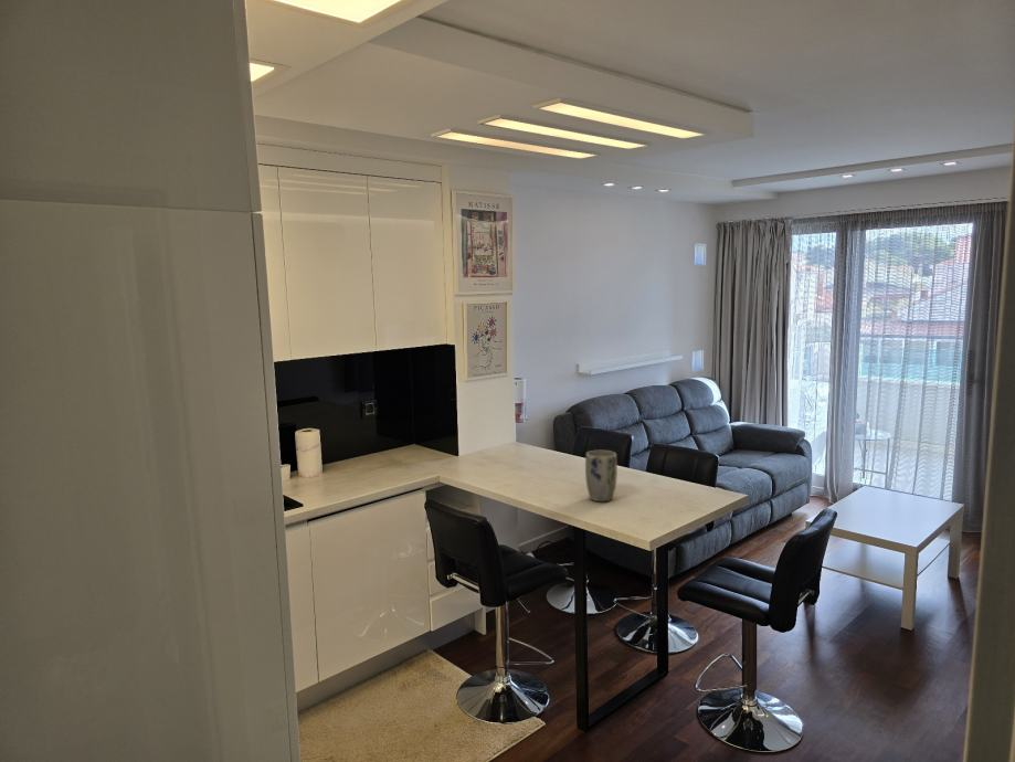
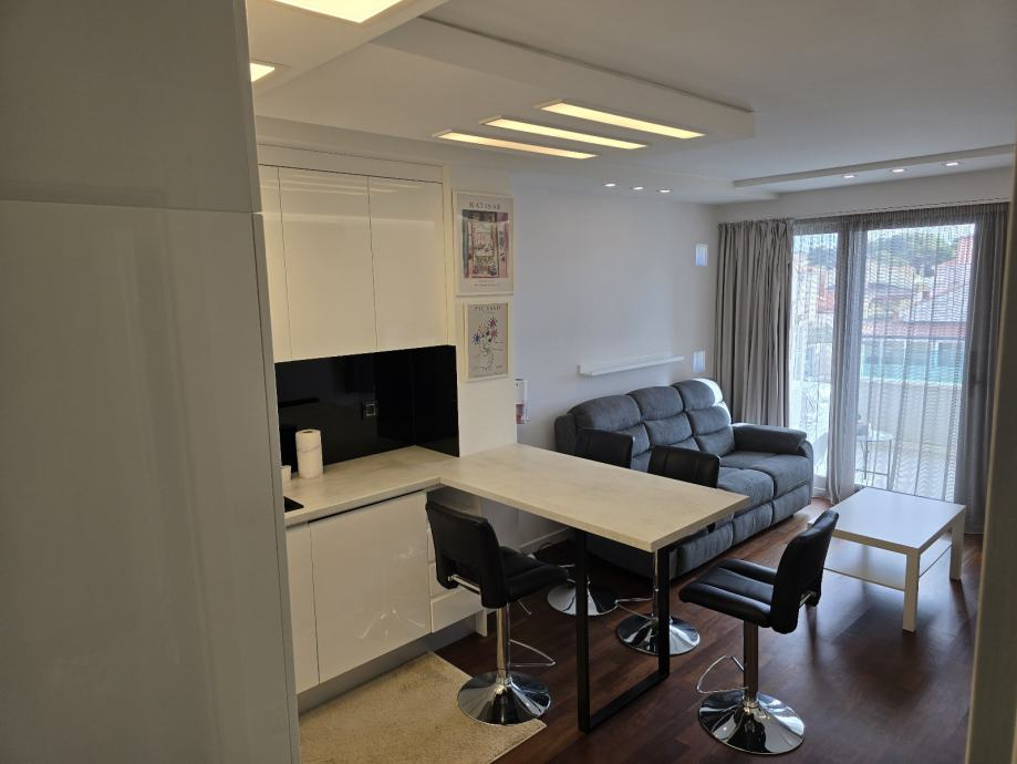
- plant pot [584,449,618,502]
